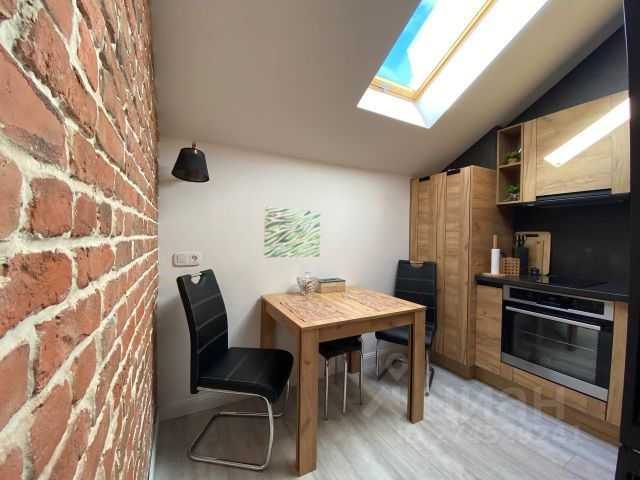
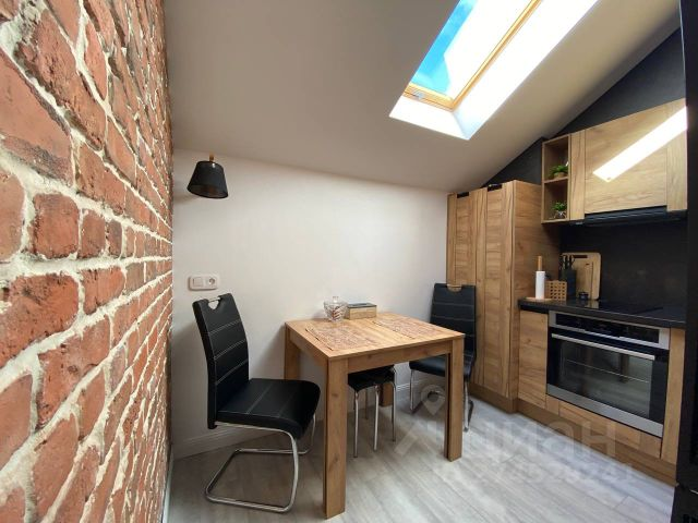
- wall art [263,206,322,259]
